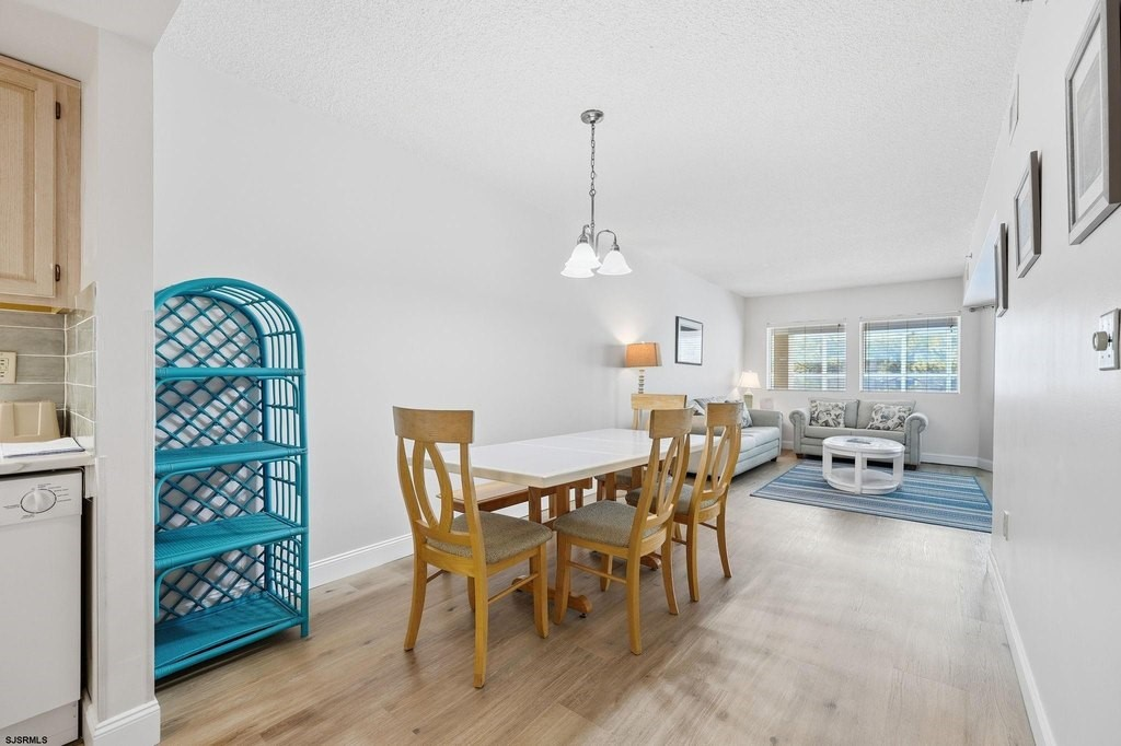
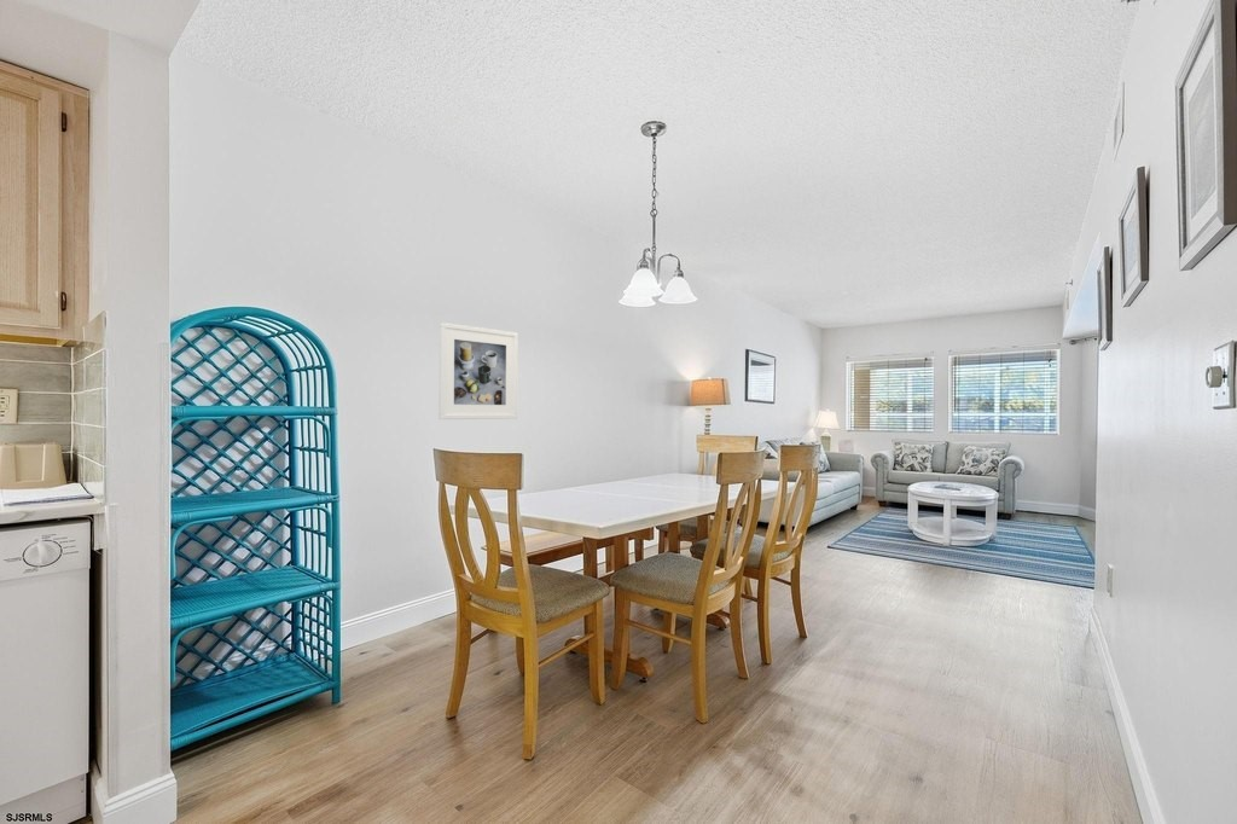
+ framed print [437,321,518,420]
